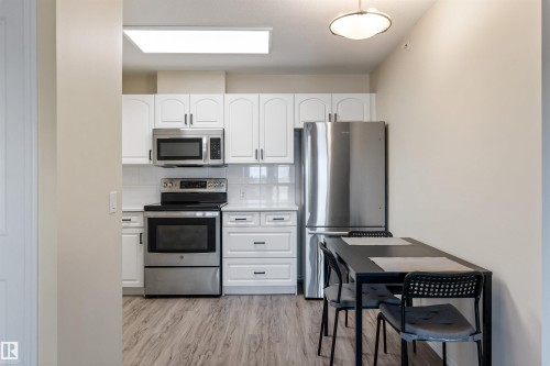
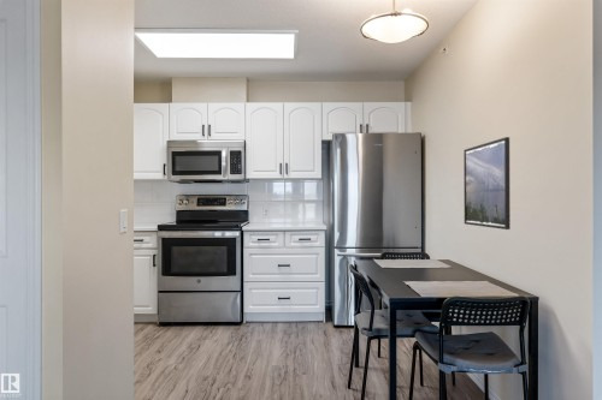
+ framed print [462,136,512,231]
